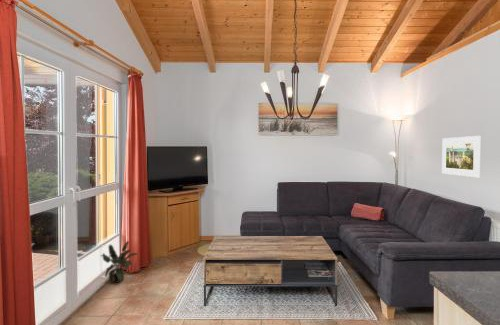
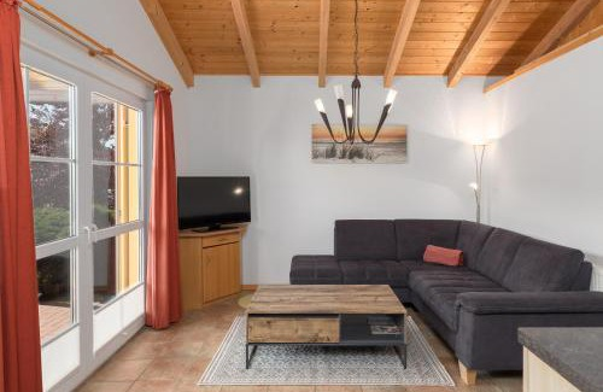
- potted plant [100,240,138,284]
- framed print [441,135,481,178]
